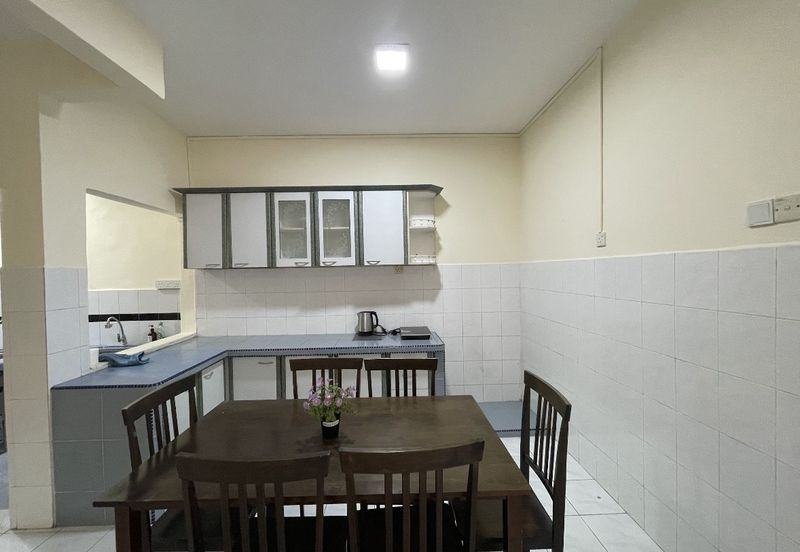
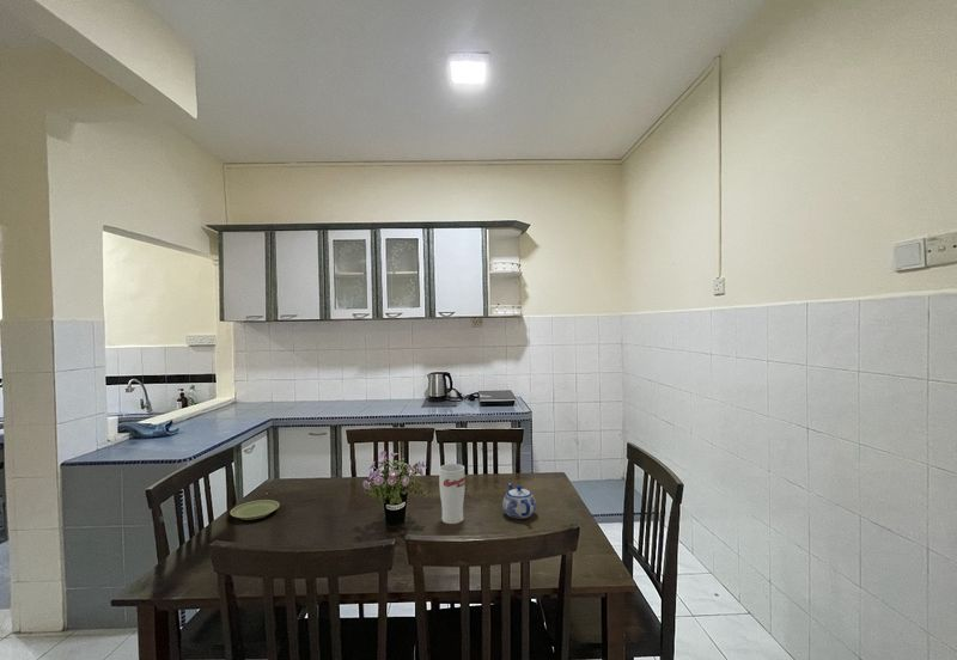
+ plate [230,499,280,521]
+ teapot [501,482,537,520]
+ cup [438,463,467,525]
